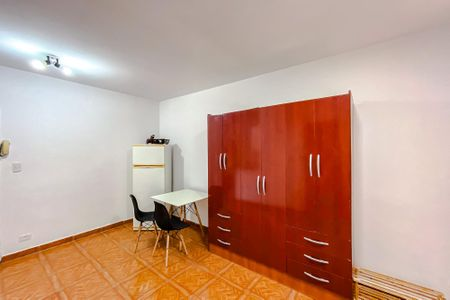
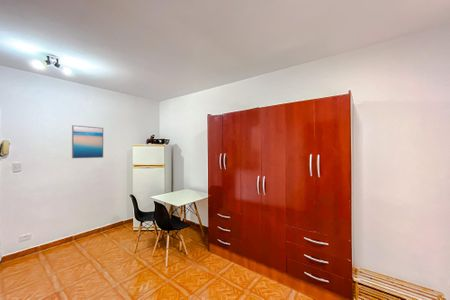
+ wall art [71,124,104,159]
